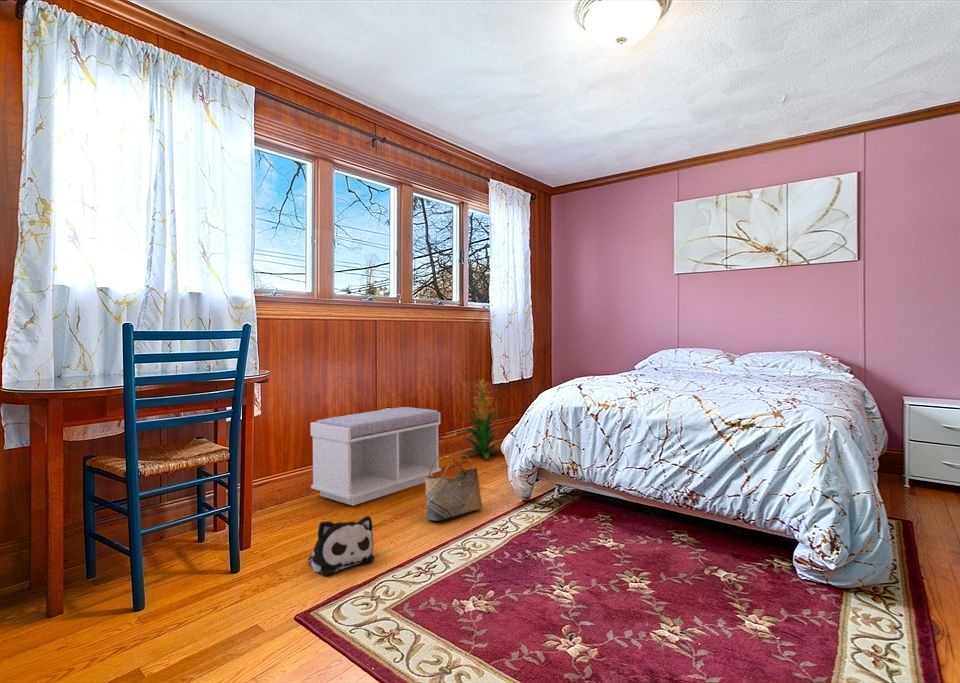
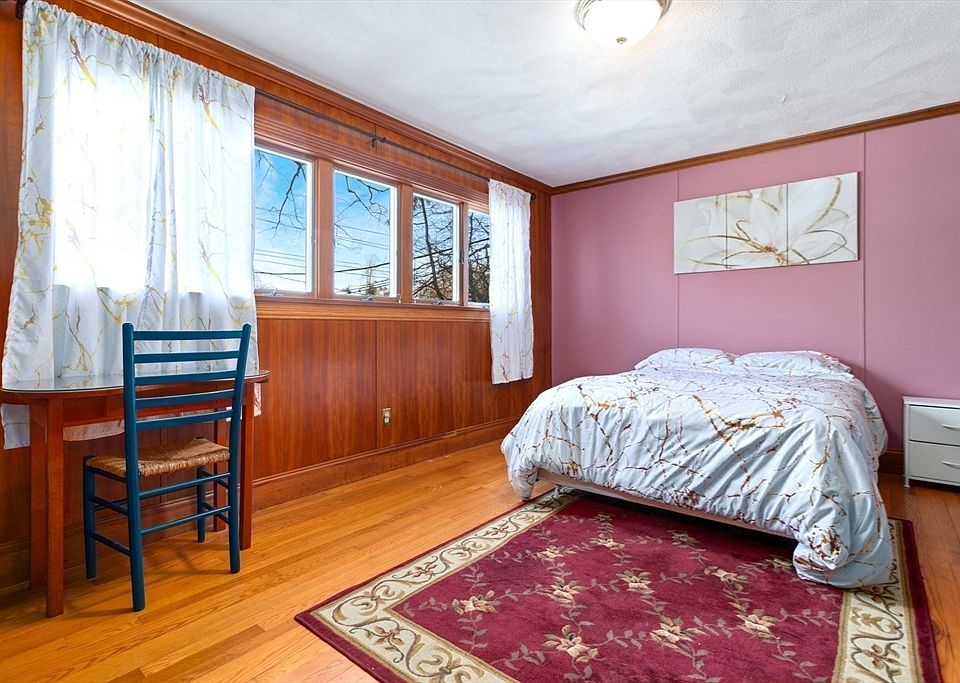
- bench [309,406,442,507]
- indoor plant [458,377,504,460]
- plush toy [307,515,375,576]
- basket [424,453,484,522]
